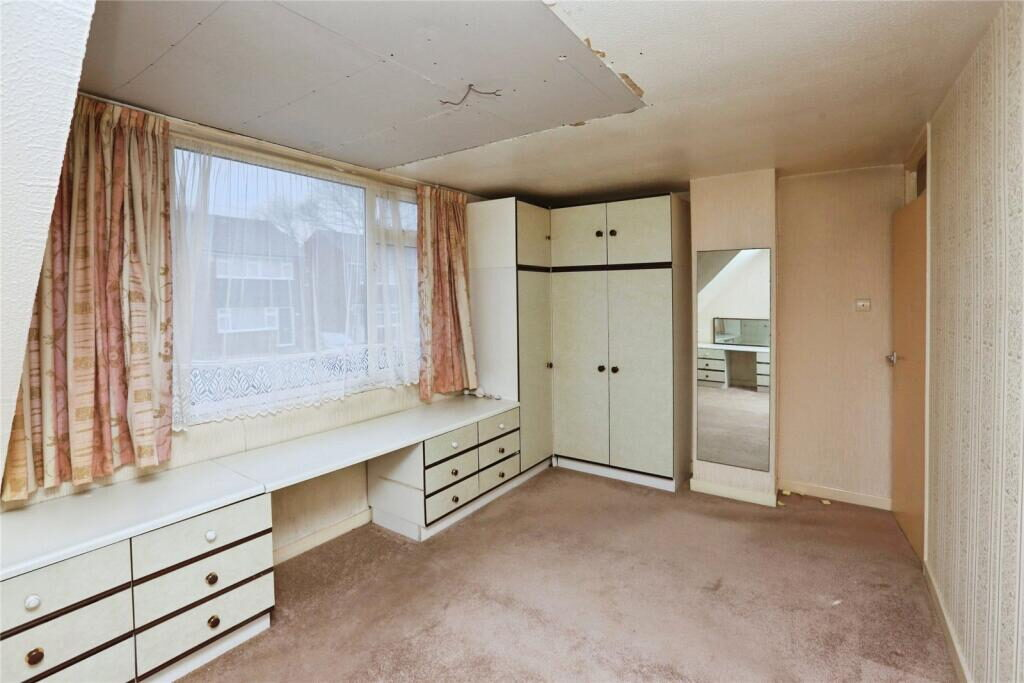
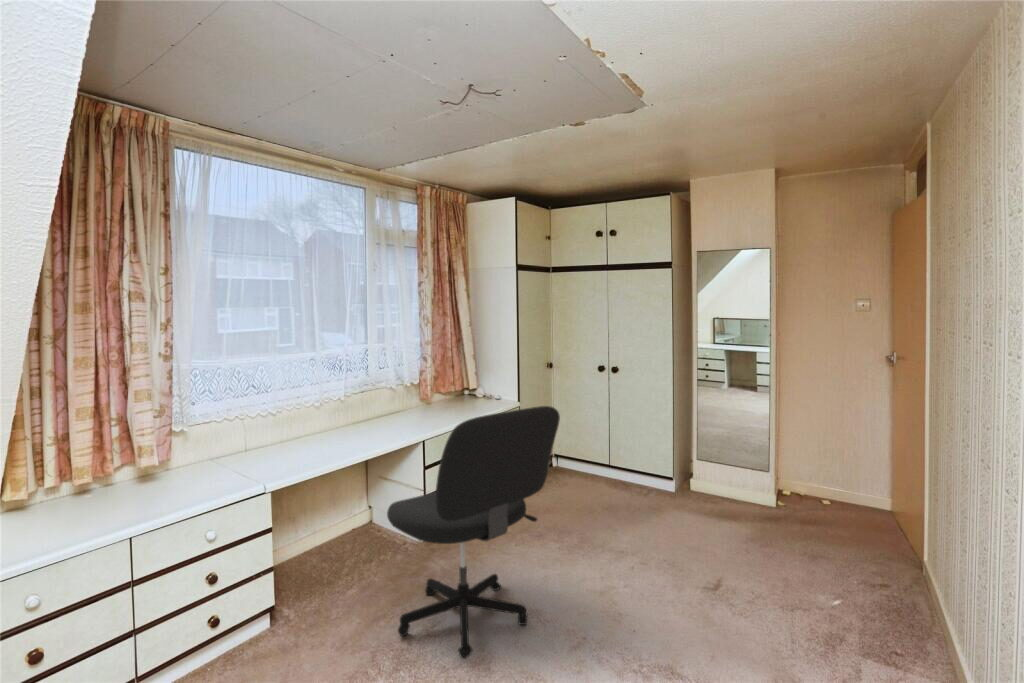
+ office chair [386,405,561,660]
